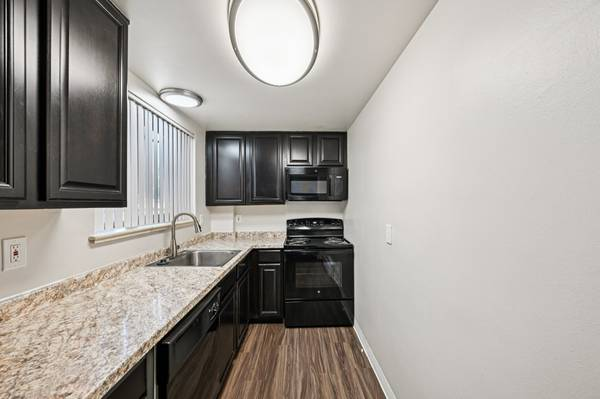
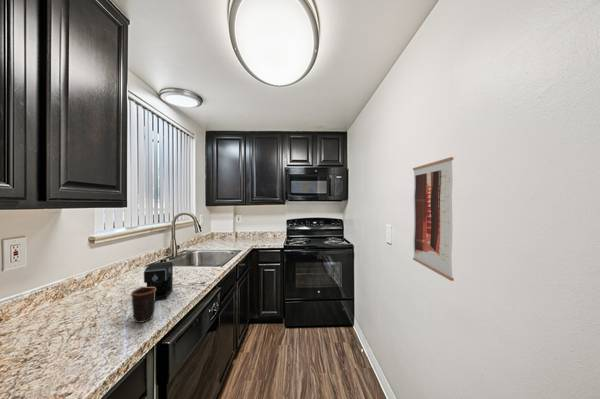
+ wall art [412,156,455,282]
+ coffee maker [143,261,206,302]
+ mug [130,286,156,324]
